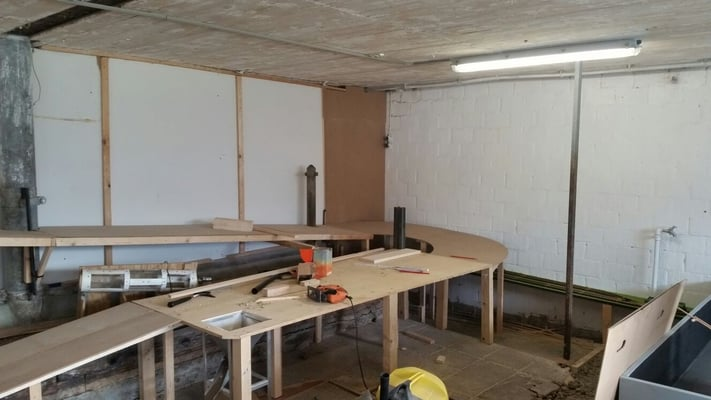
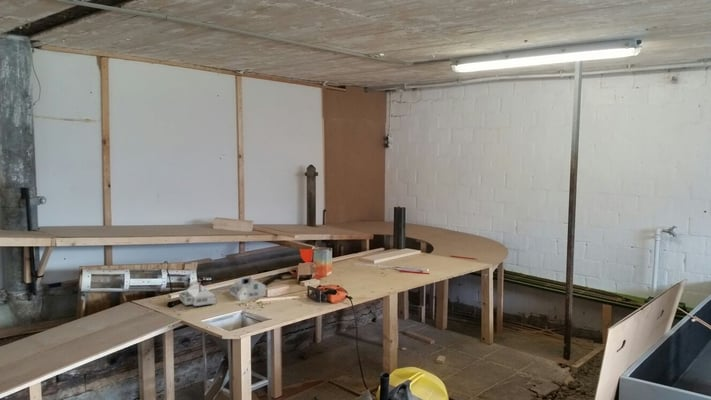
+ architectural model [178,276,267,307]
